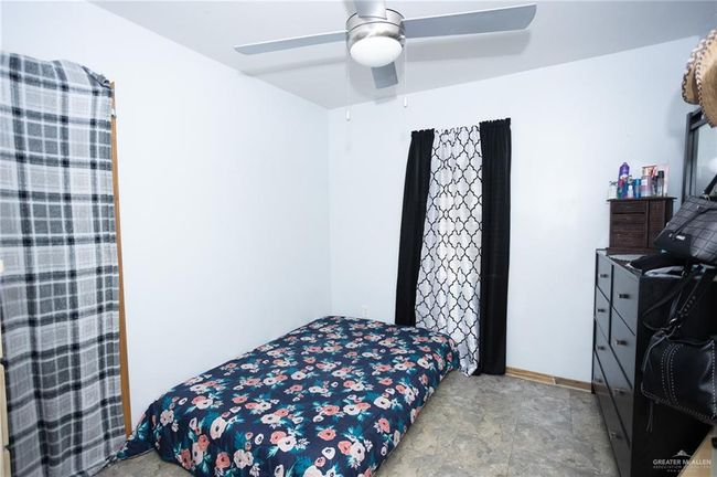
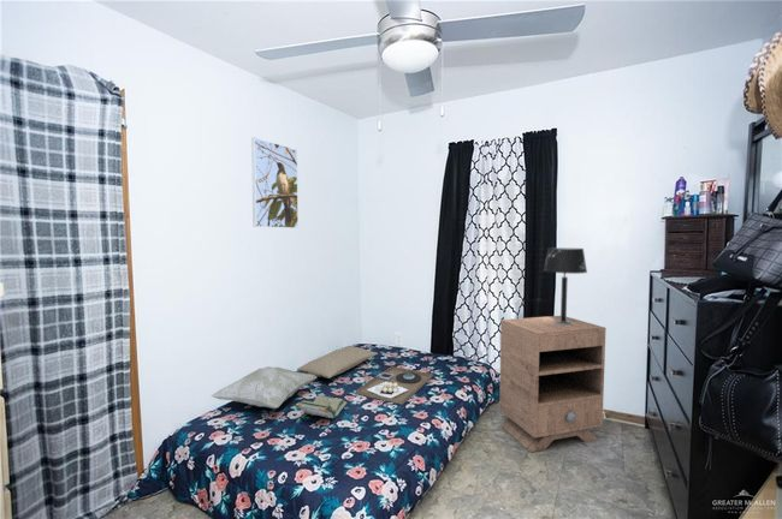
+ pillow [296,345,379,380]
+ nightstand [498,315,606,453]
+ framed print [250,136,300,229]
+ decorative pillow [211,365,318,410]
+ platter [355,365,433,406]
+ table lamp [543,246,588,326]
+ book [295,394,348,419]
